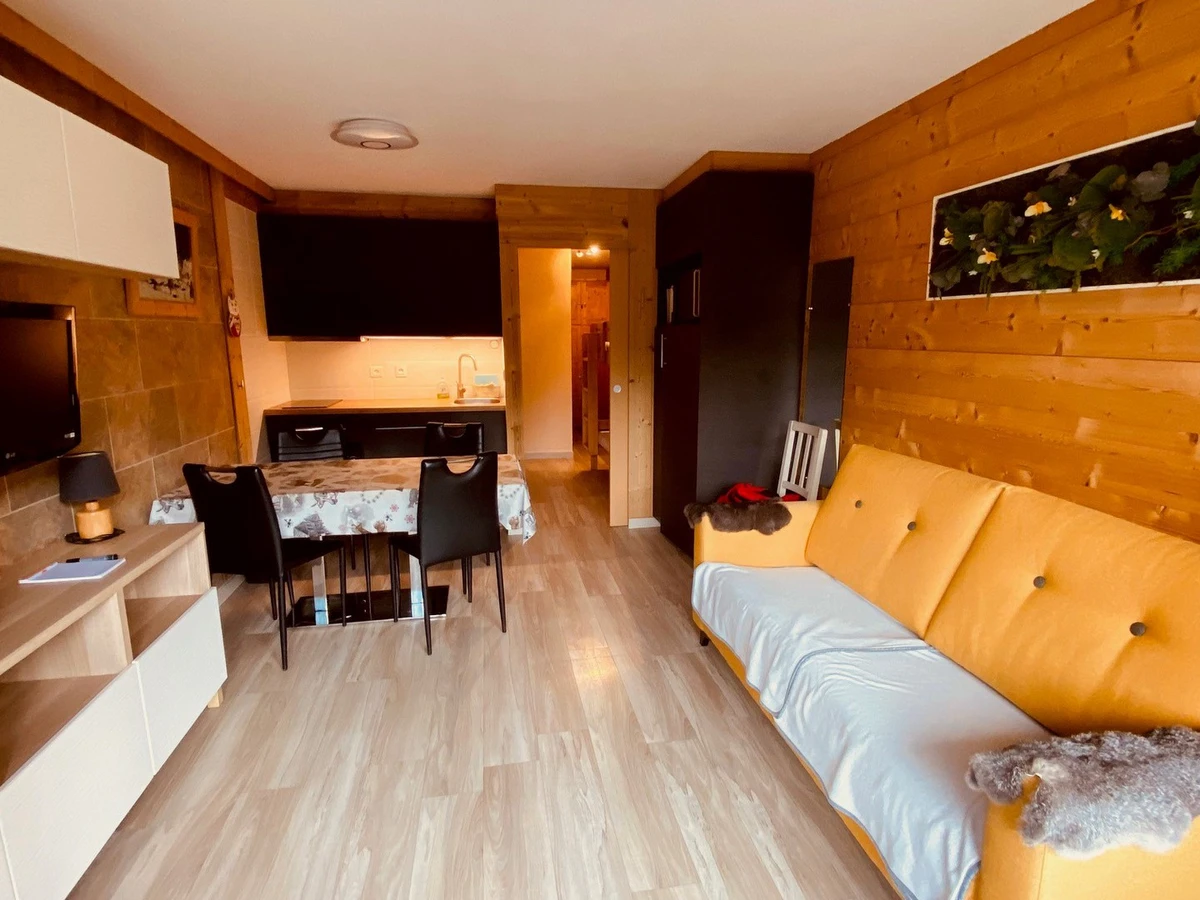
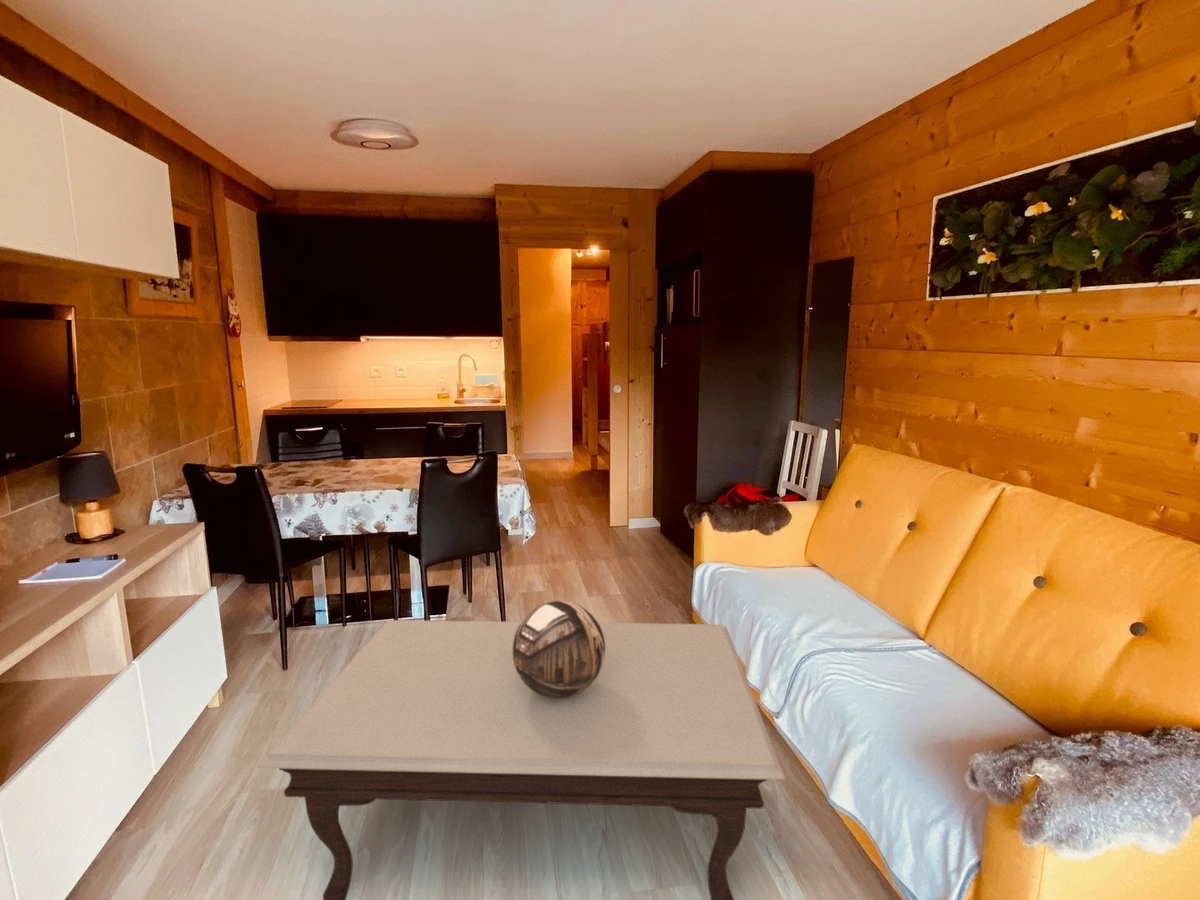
+ decorative bowl [513,600,605,699]
+ coffee table [256,619,786,900]
